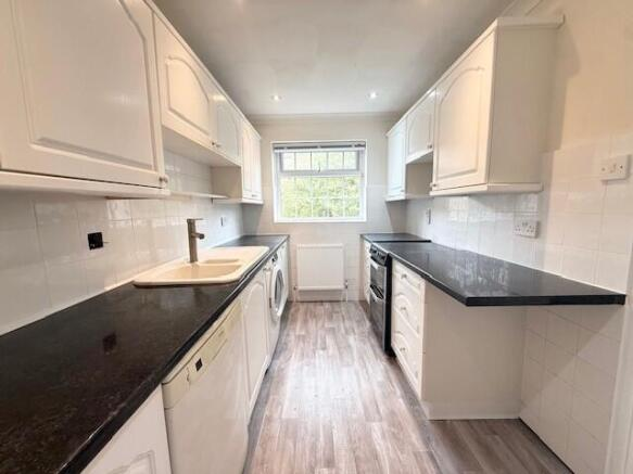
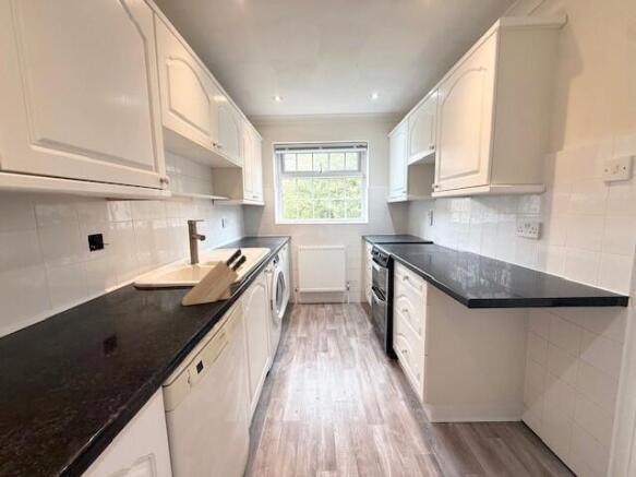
+ knife block [181,248,248,307]
